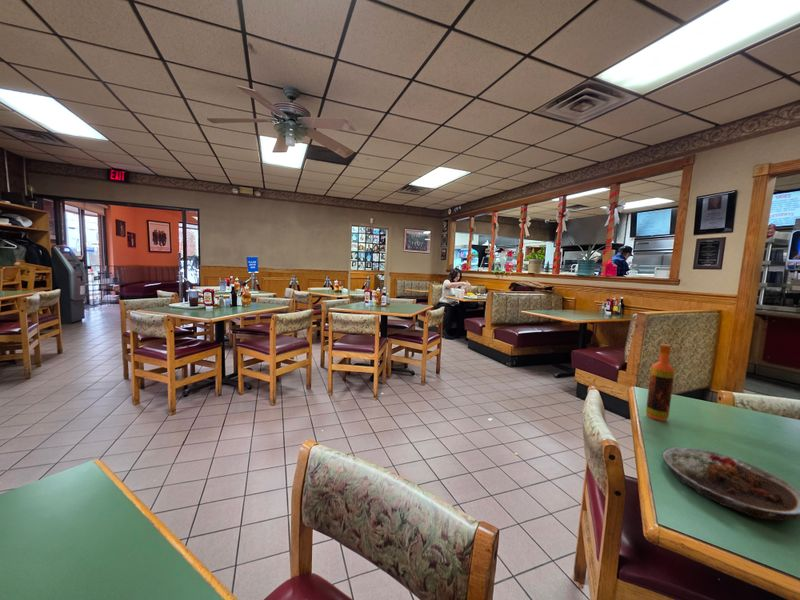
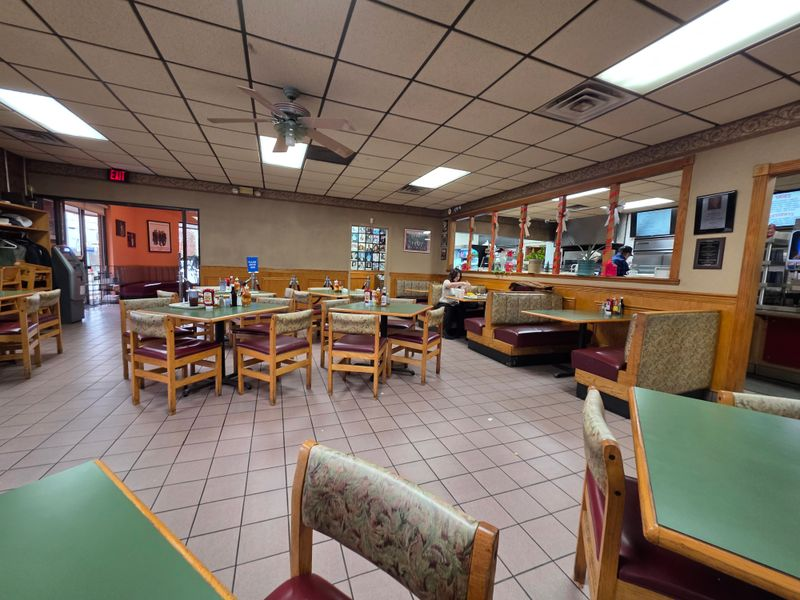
- plate [661,446,800,522]
- hot sauce [645,343,675,422]
